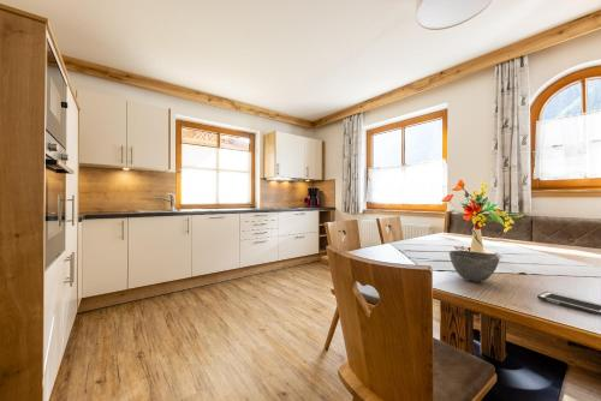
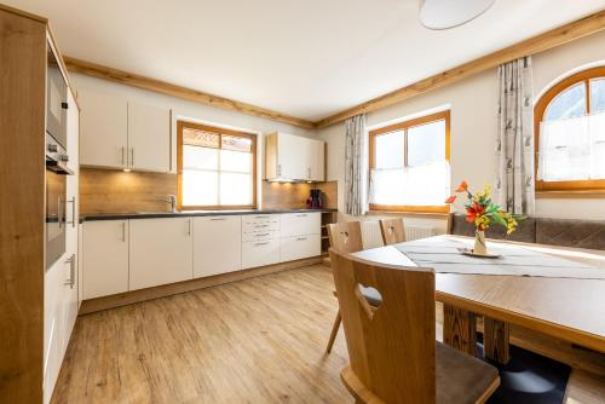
- bowl [448,250,501,283]
- cell phone [536,291,601,316]
